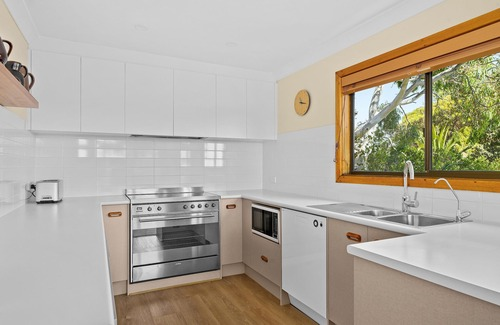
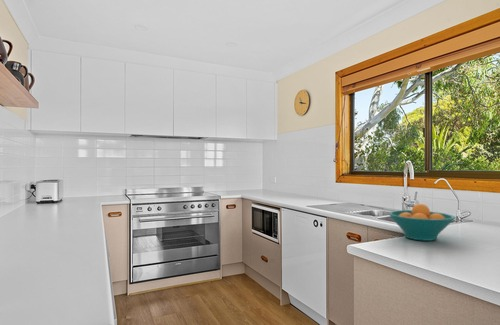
+ fruit bowl [387,203,456,242]
